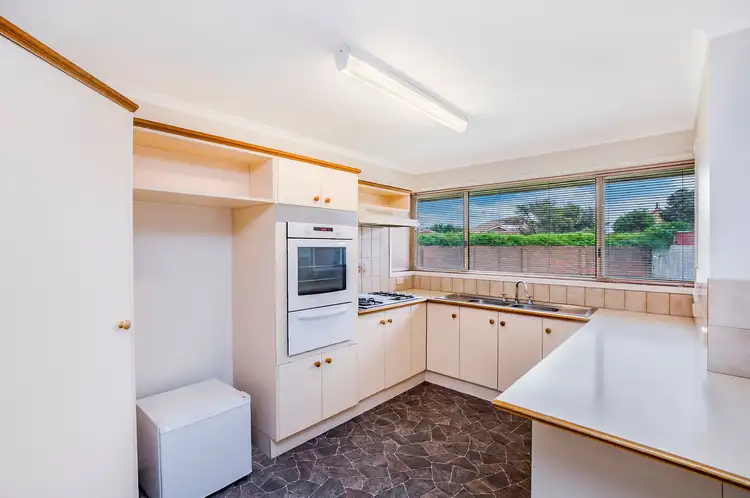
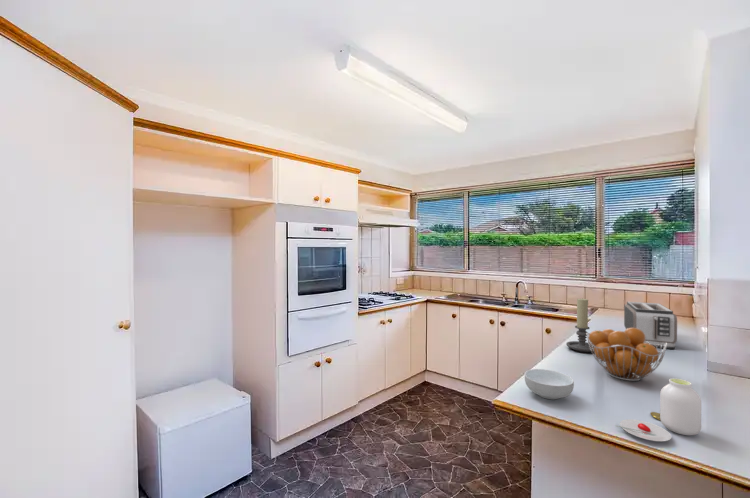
+ candle holder [565,297,594,353]
+ cereal bowl [524,368,575,400]
+ toaster [623,301,678,350]
+ jar [614,377,702,442]
+ fruit basket [586,328,667,382]
